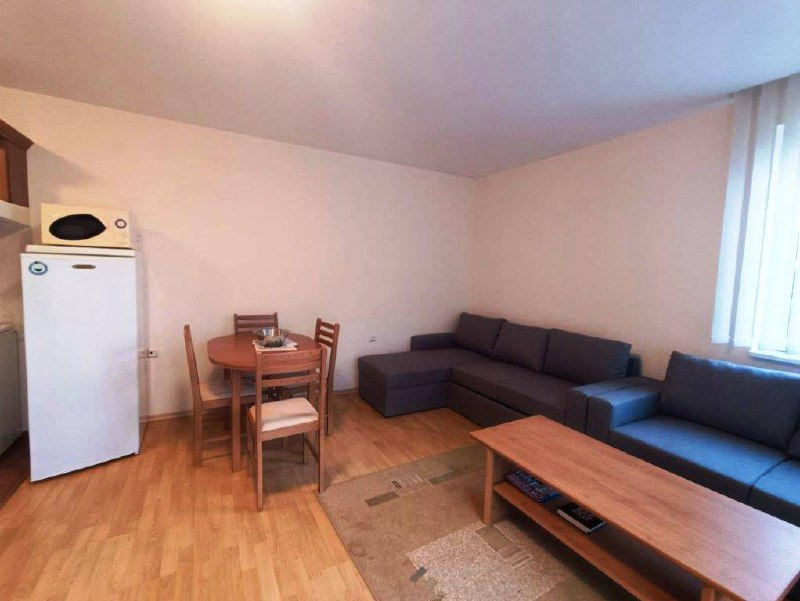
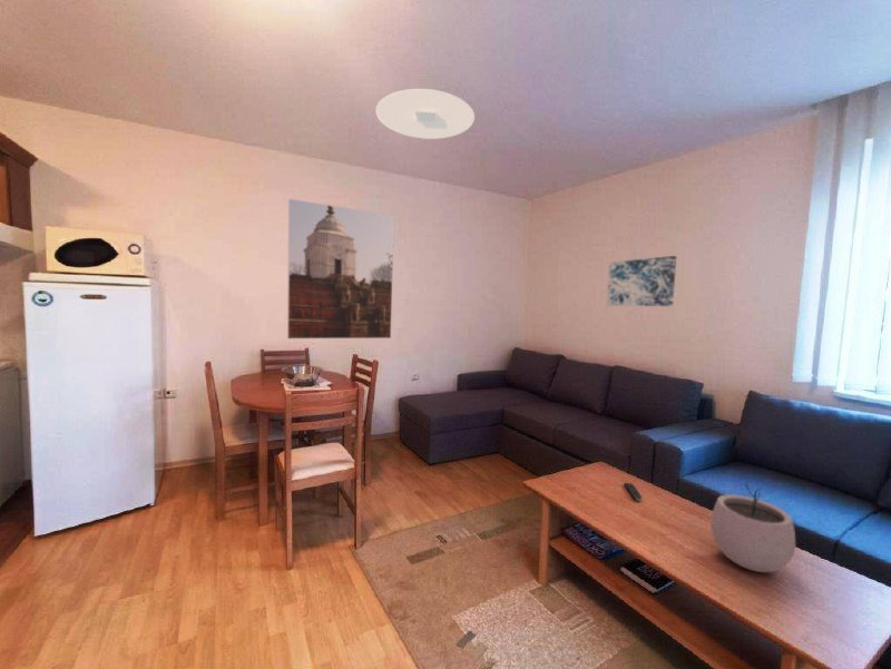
+ ceiling light [375,88,476,140]
+ remote control [623,482,643,502]
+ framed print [286,198,395,340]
+ wall art [606,255,677,307]
+ plant pot [709,483,796,573]
